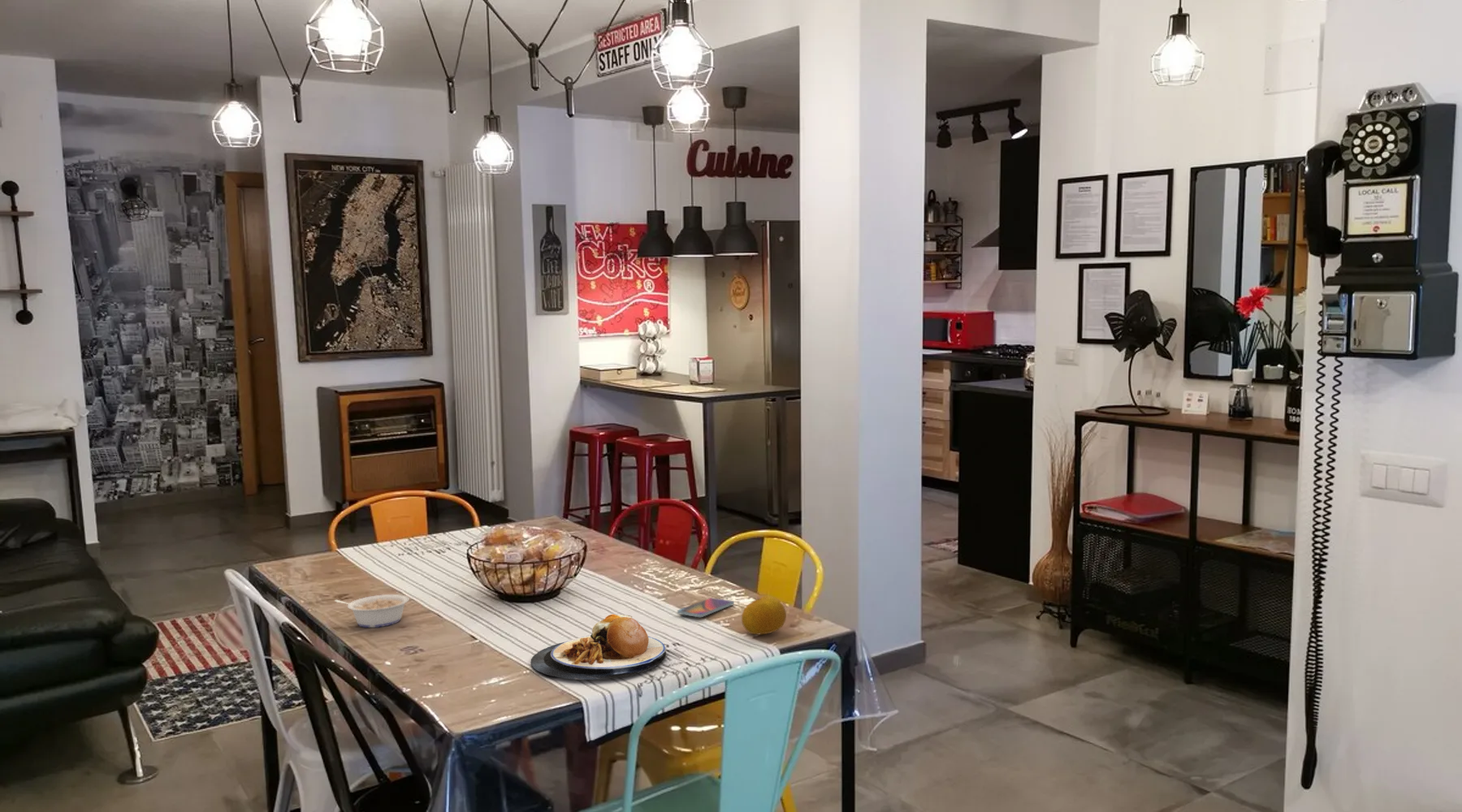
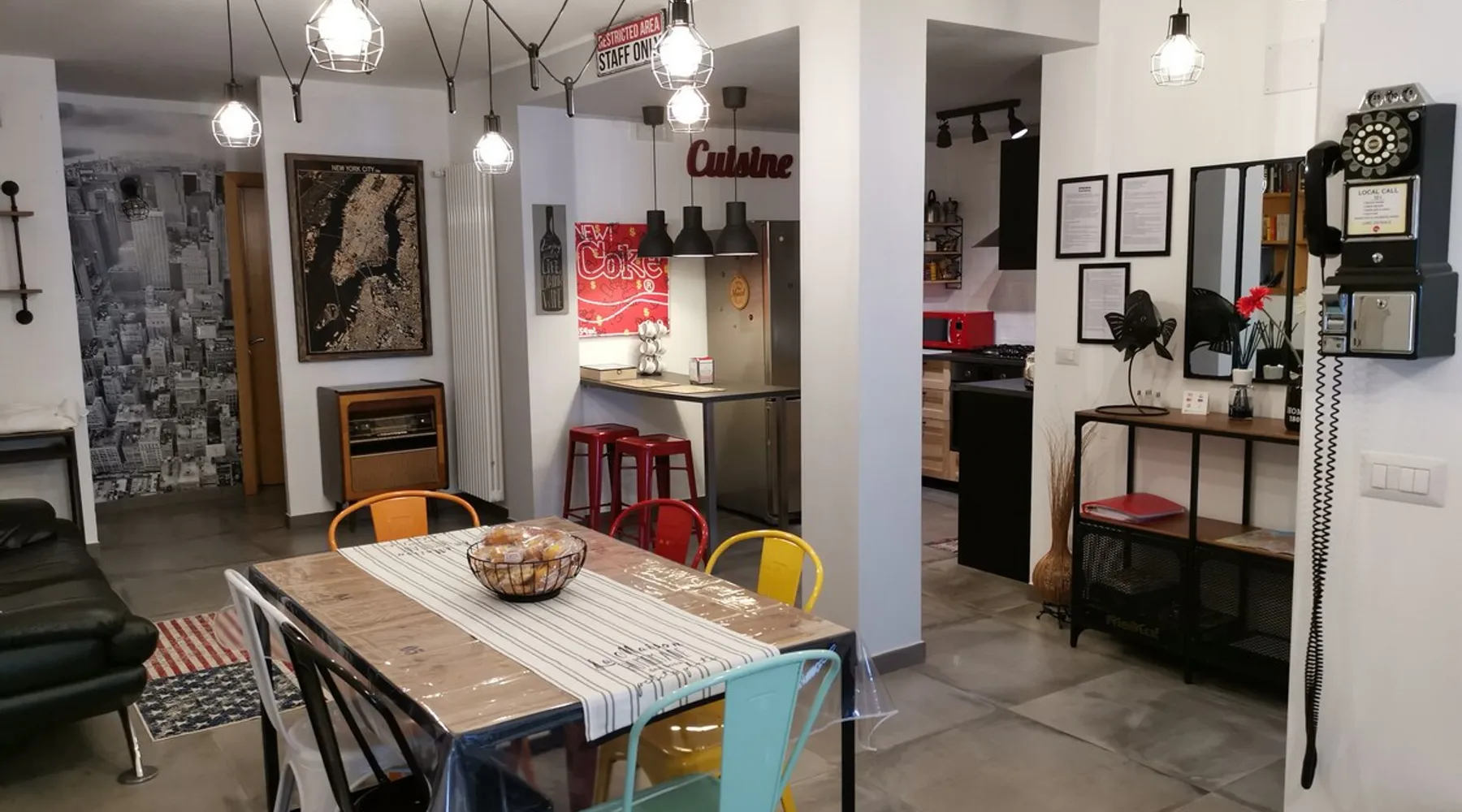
- plate [530,614,667,680]
- smartphone [677,597,735,618]
- legume [335,594,410,628]
- fruit [741,595,787,636]
